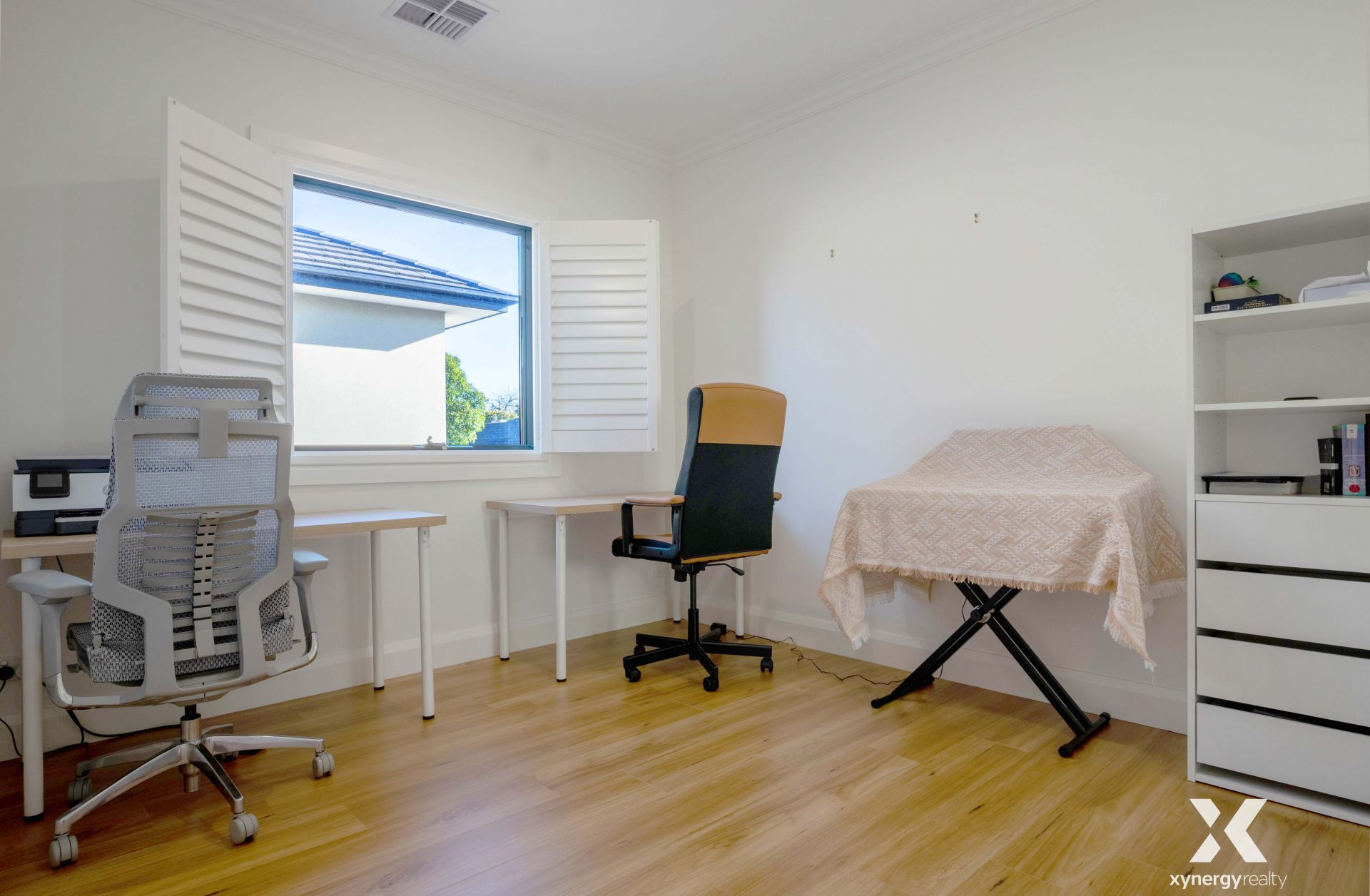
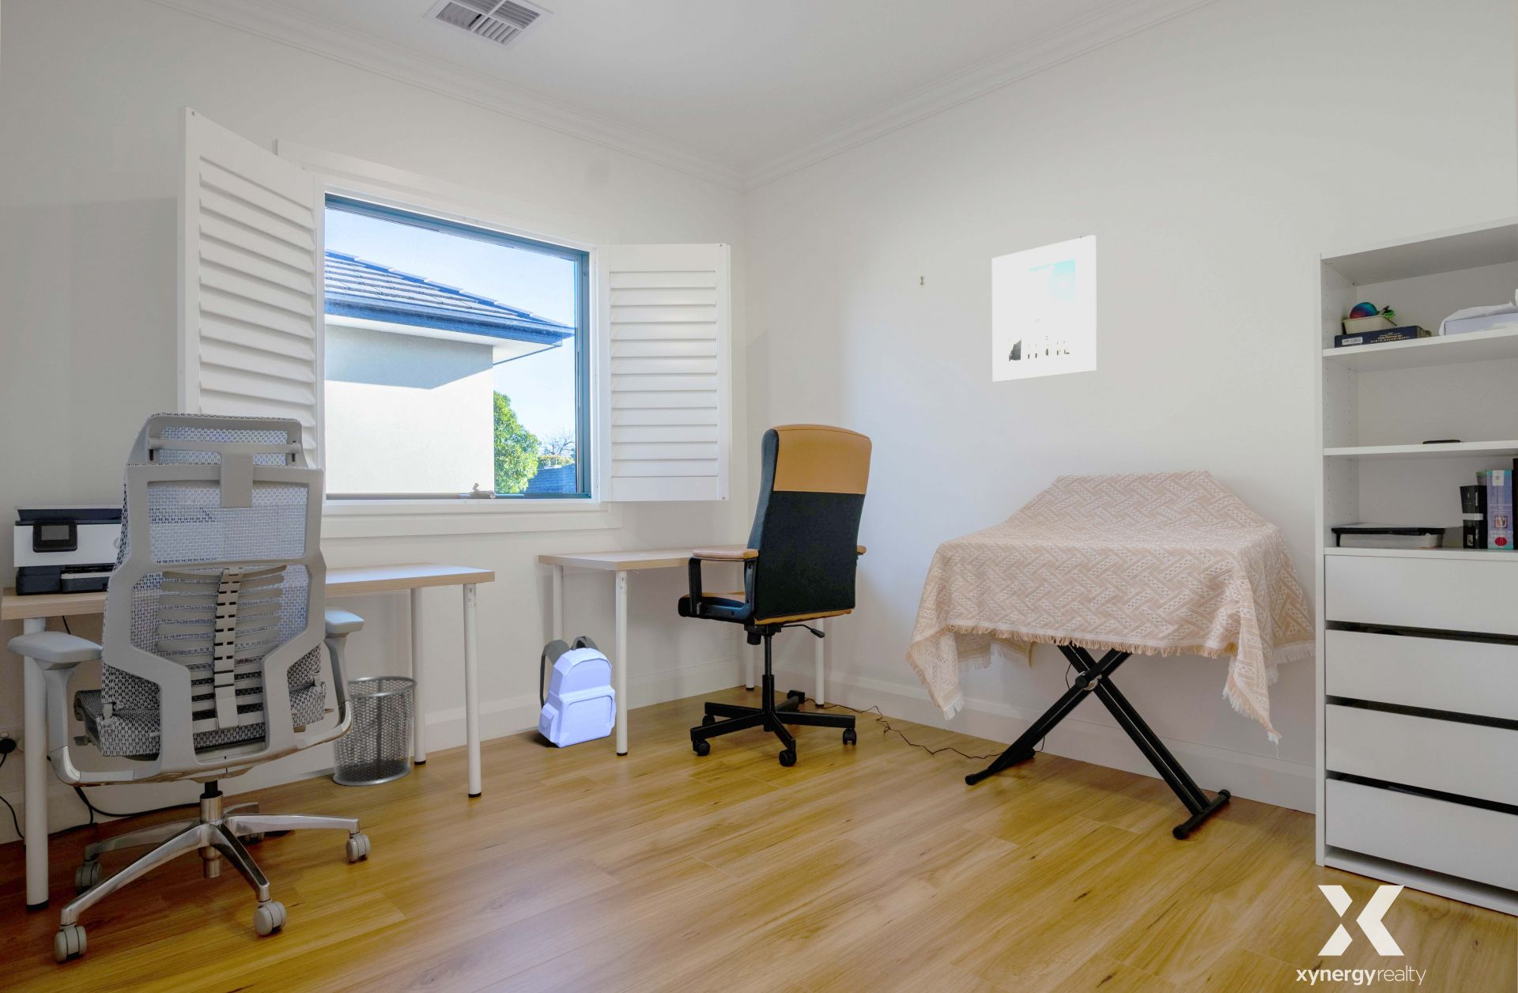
+ backpack [536,635,617,749]
+ waste bin [331,675,418,787]
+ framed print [992,234,1097,382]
